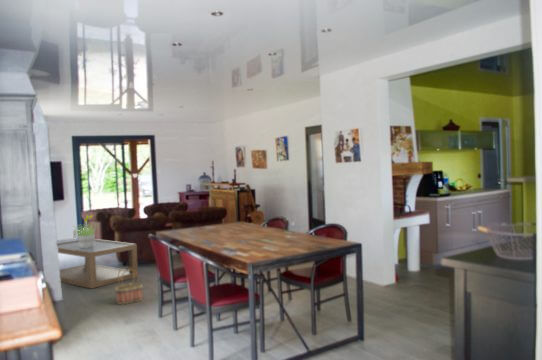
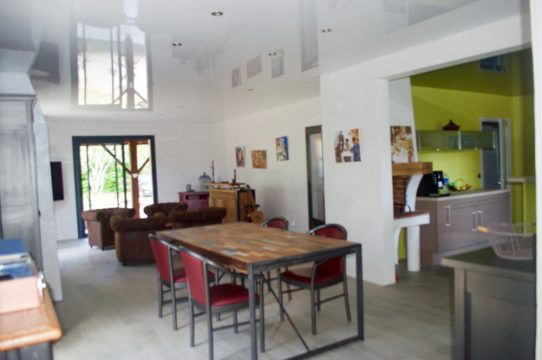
- potted plant [73,221,101,248]
- basket [114,266,144,306]
- coffee table [56,238,139,290]
- bouquet [72,214,93,239]
